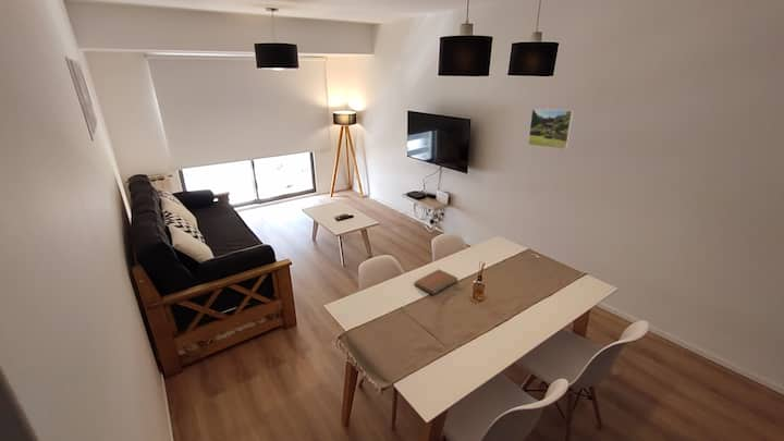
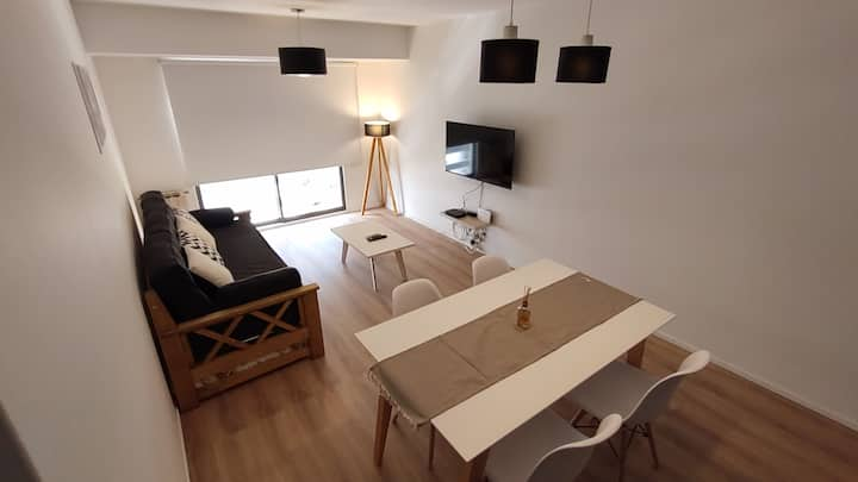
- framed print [527,108,575,150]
- notebook [413,269,458,296]
